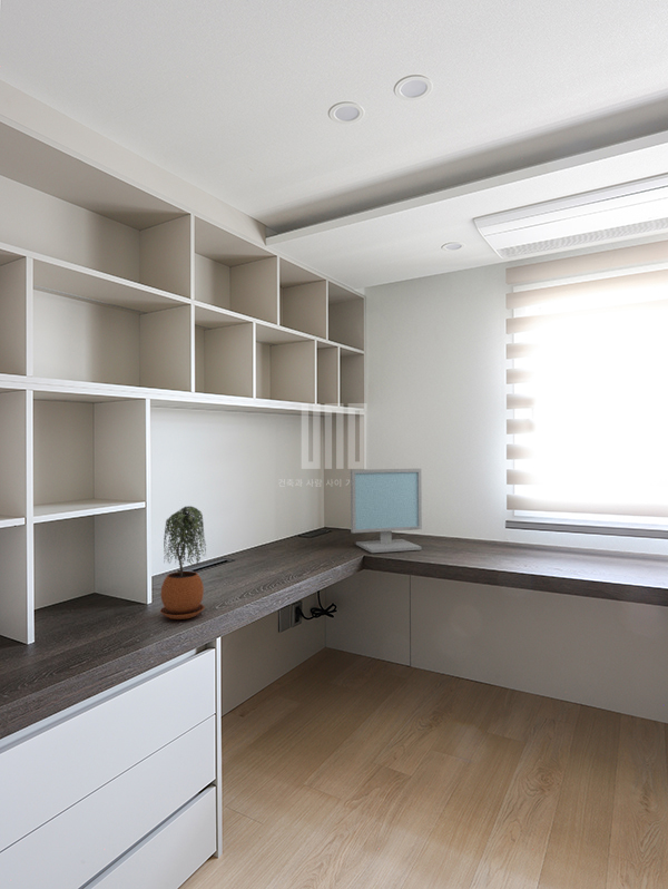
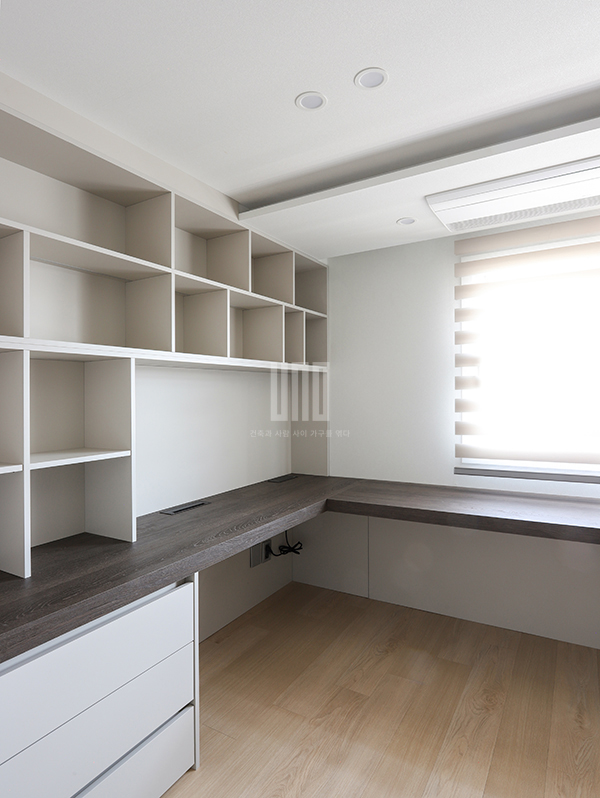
- potted plant [159,505,207,621]
- computer monitor [350,468,423,554]
